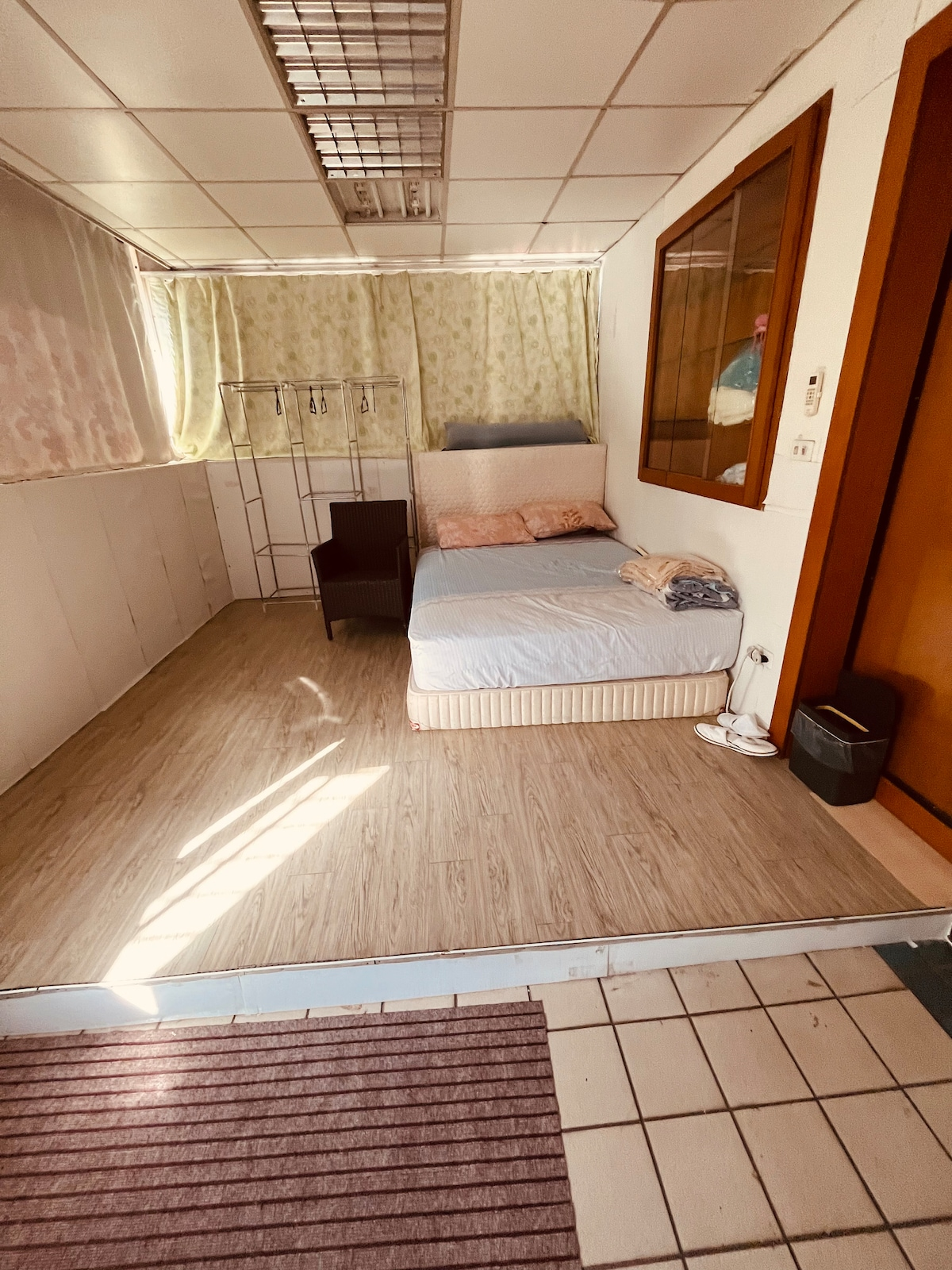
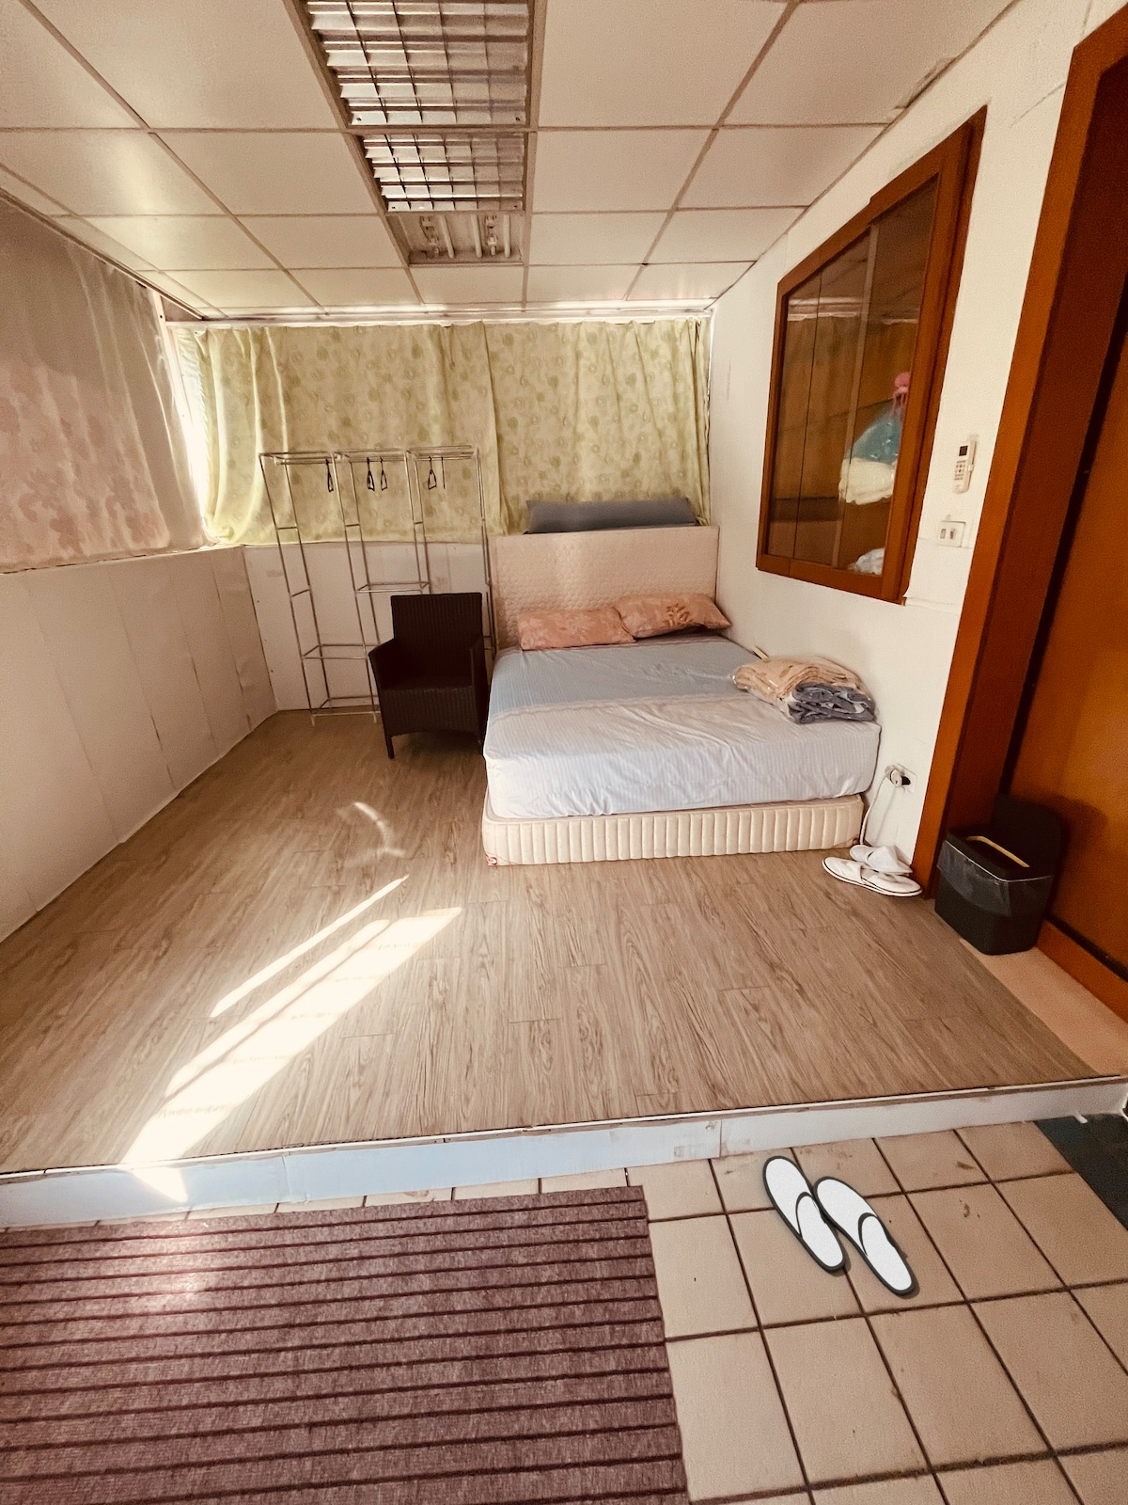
+ slippers [762,1154,917,1298]
